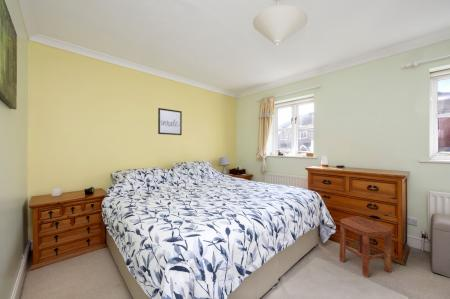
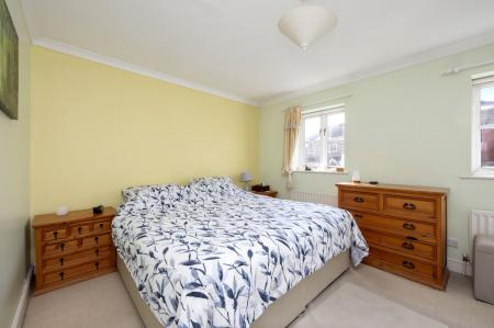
- wall art [157,107,183,136]
- stool [339,215,393,278]
